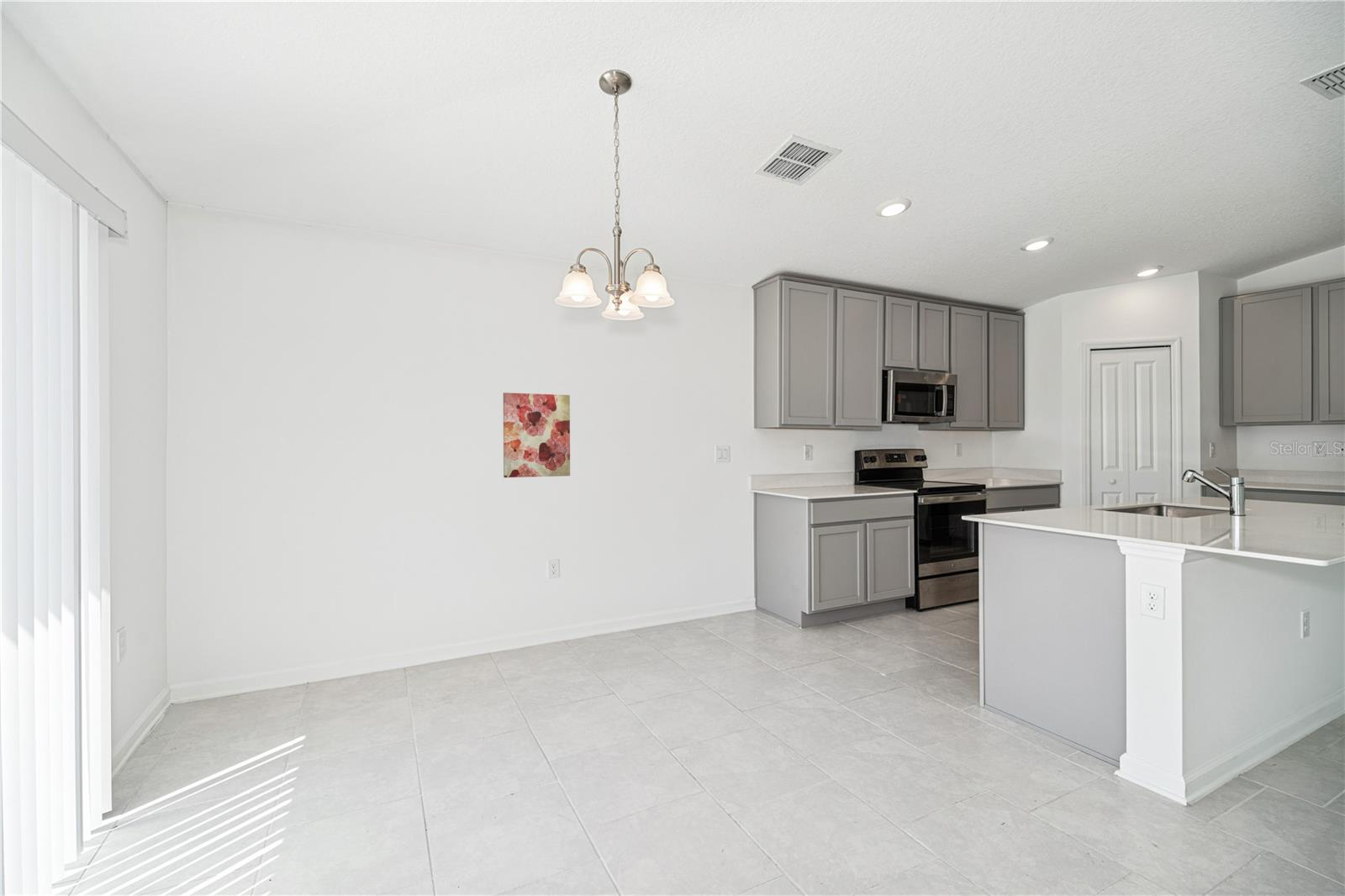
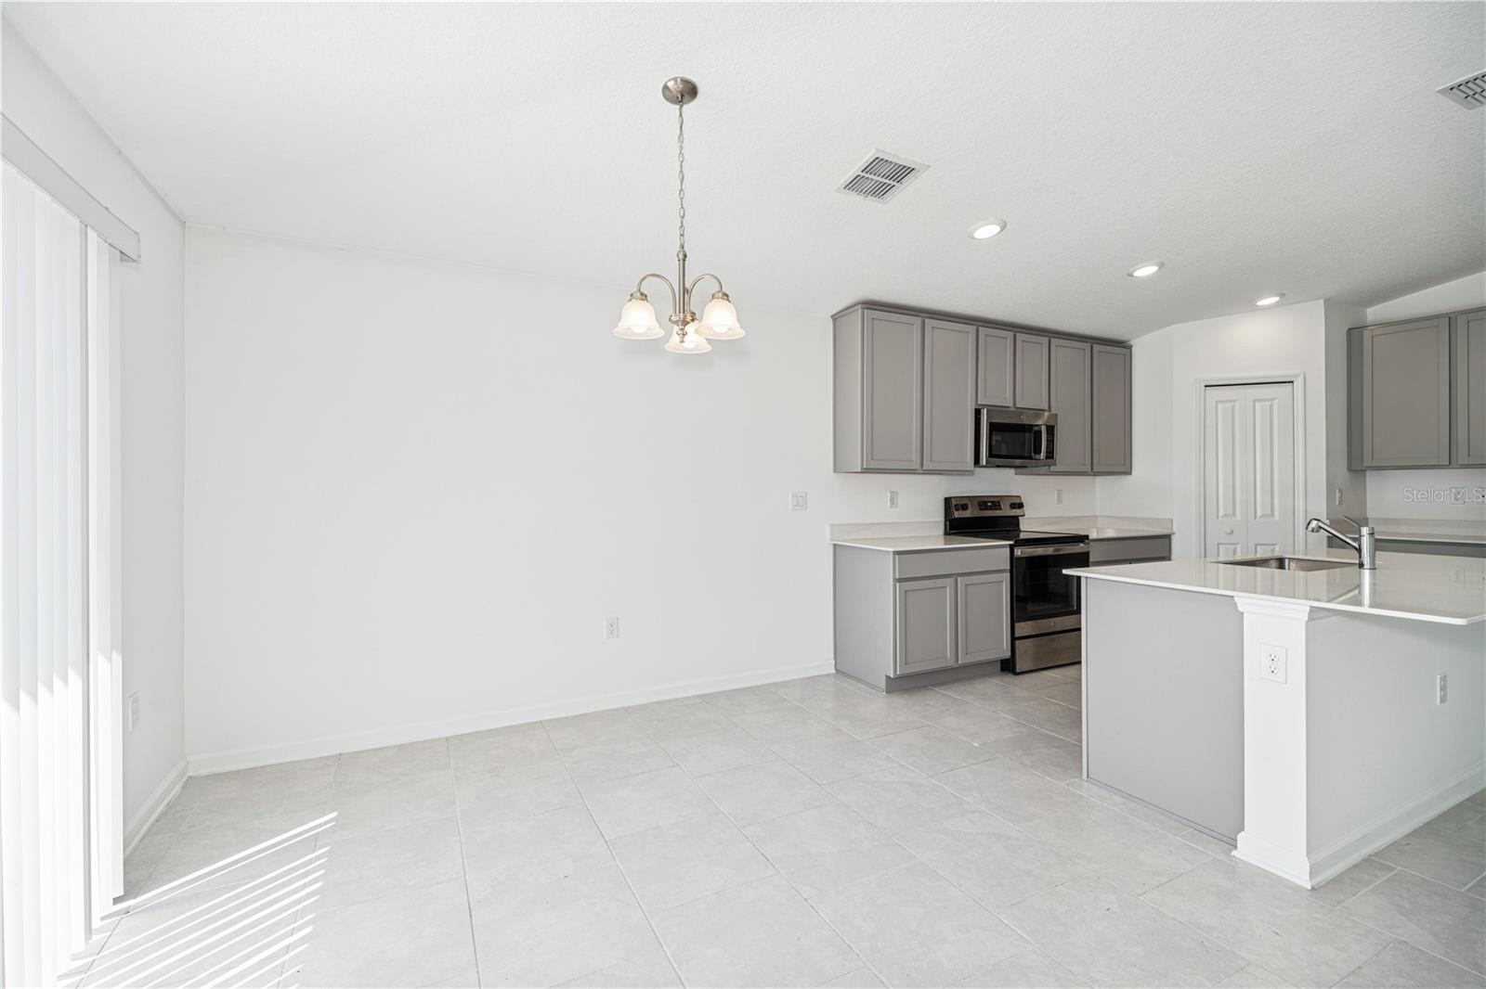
- wall art [503,392,571,478]
